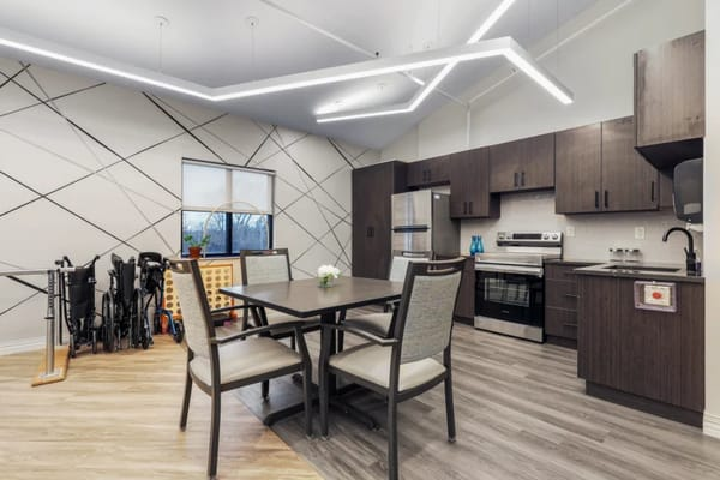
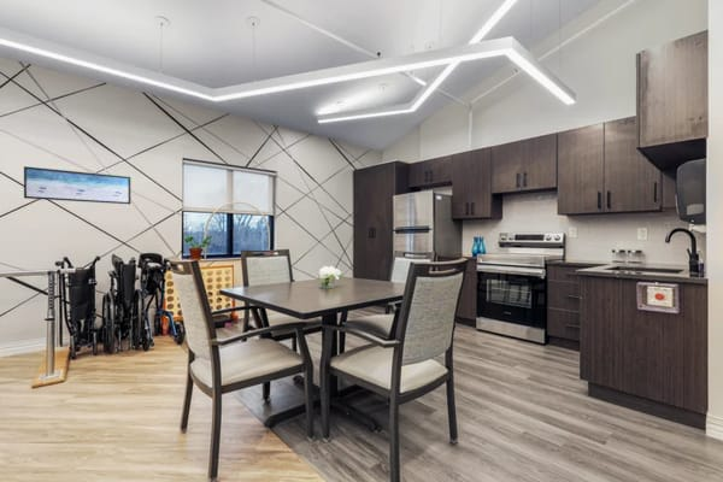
+ wall art [23,165,131,205]
